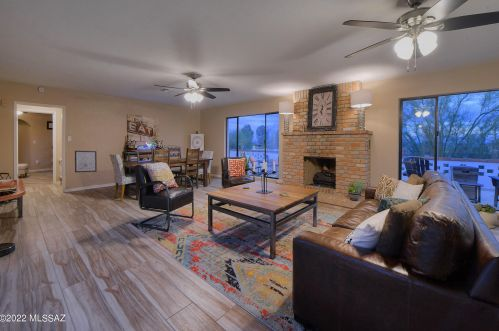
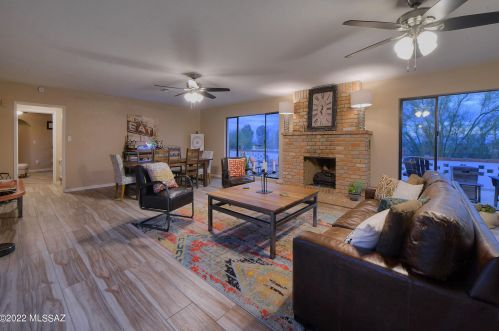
- wall art [74,150,98,173]
